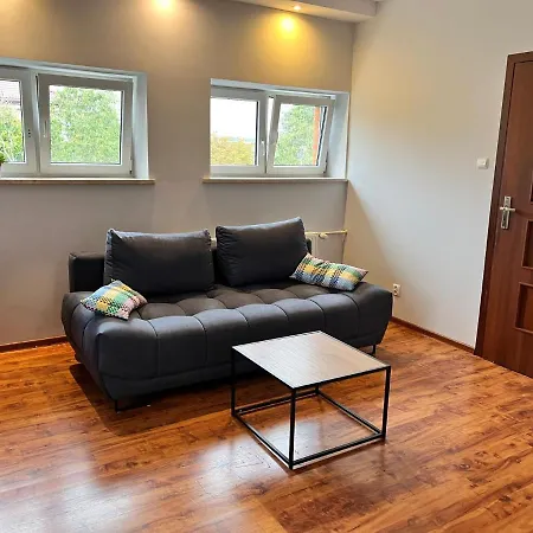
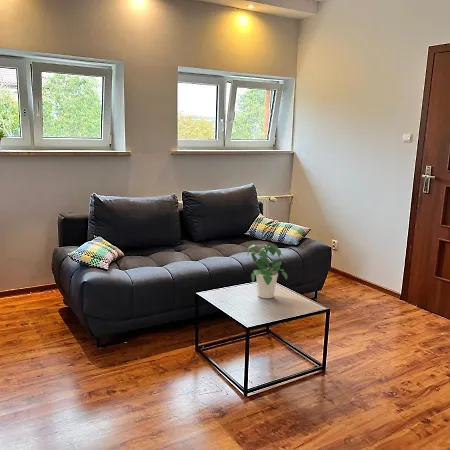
+ potted plant [245,243,289,299]
